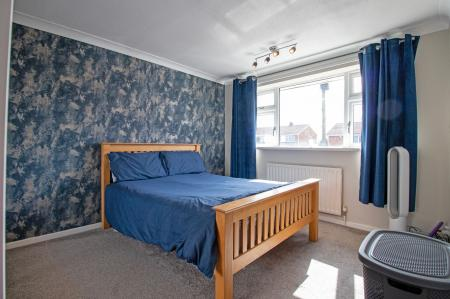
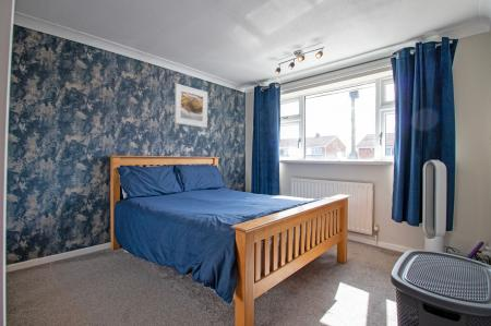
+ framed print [173,83,208,129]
